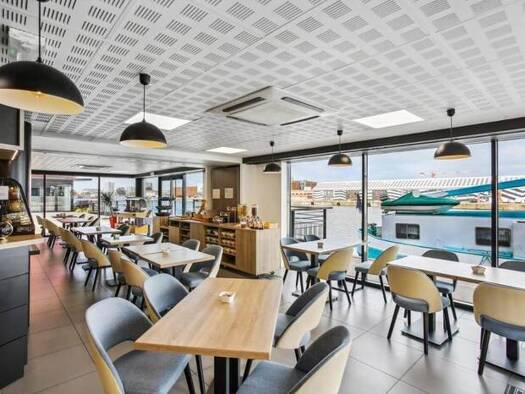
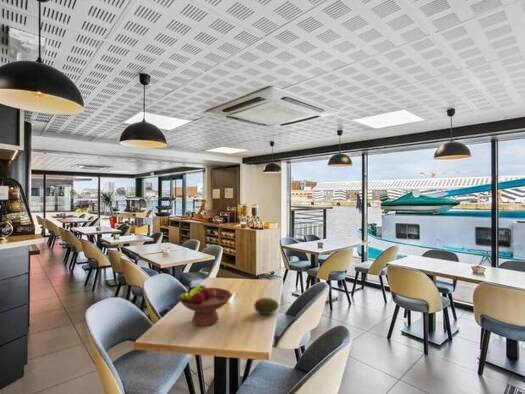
+ fruit [253,297,280,315]
+ fruit bowl [177,284,233,327]
